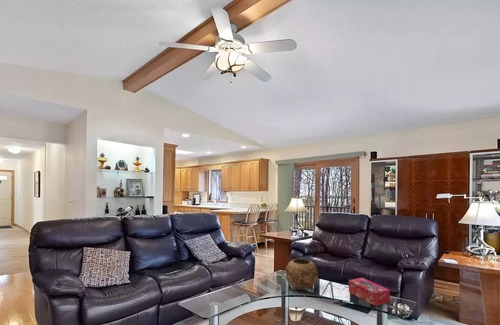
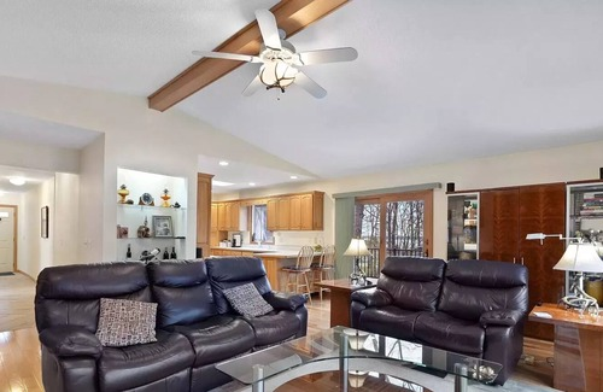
- tissue box [348,277,391,307]
- decorative bowl [284,258,319,291]
